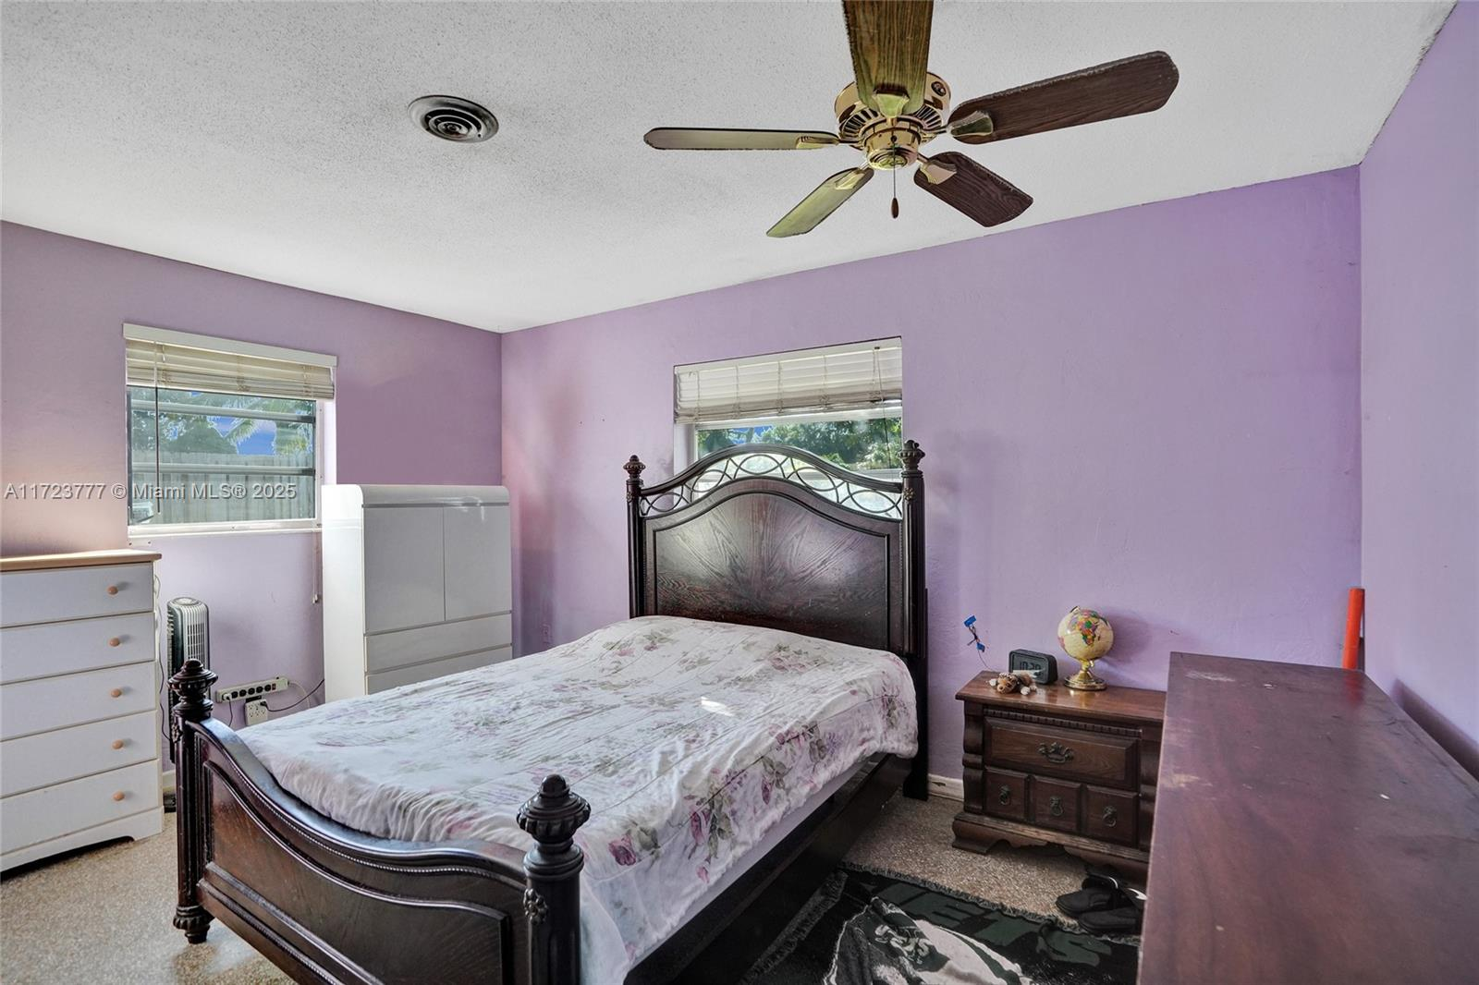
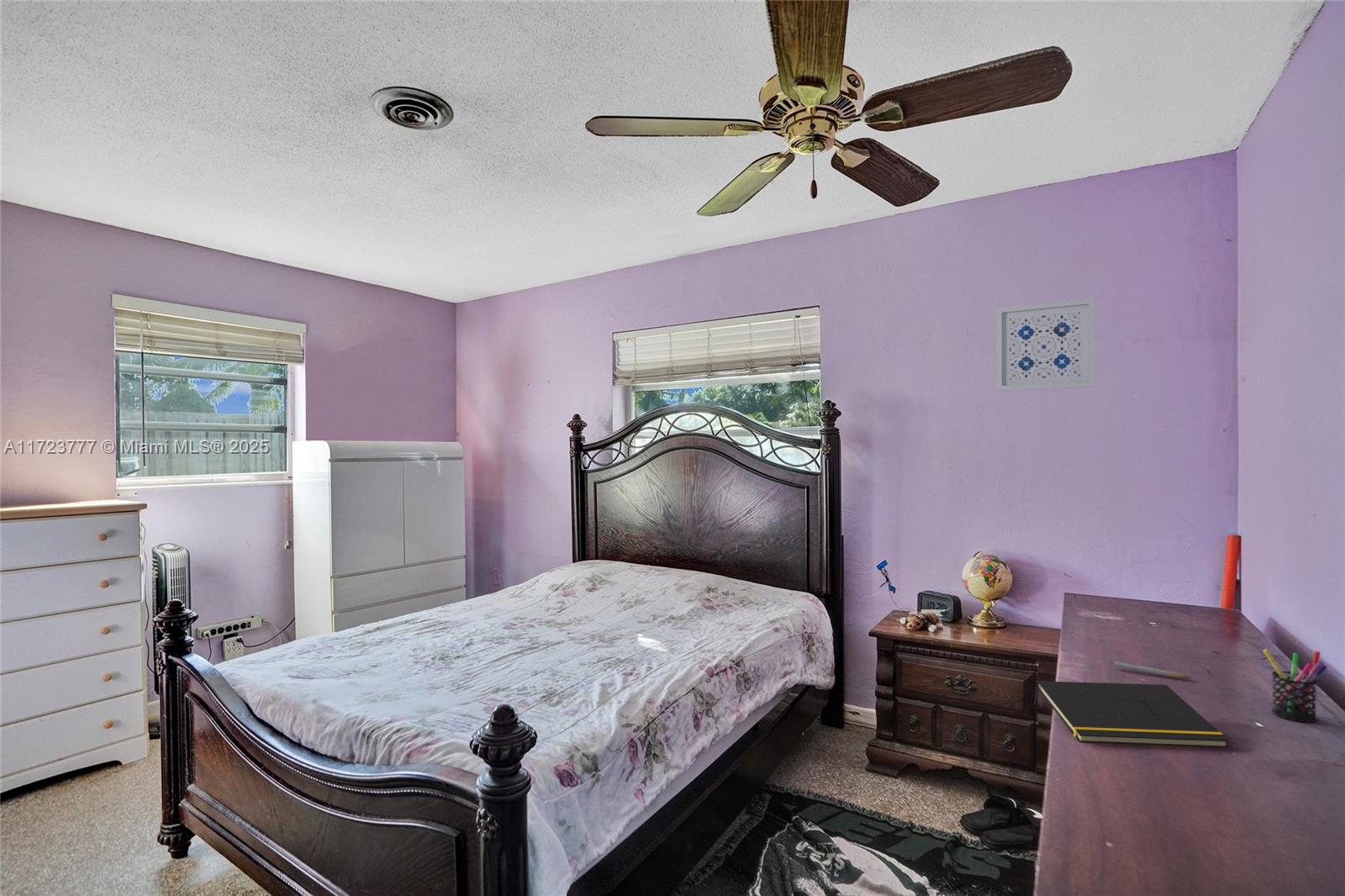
+ wall art [995,298,1095,392]
+ notepad [1033,680,1230,748]
+ pencil [1113,661,1193,680]
+ pen holder [1262,648,1328,723]
